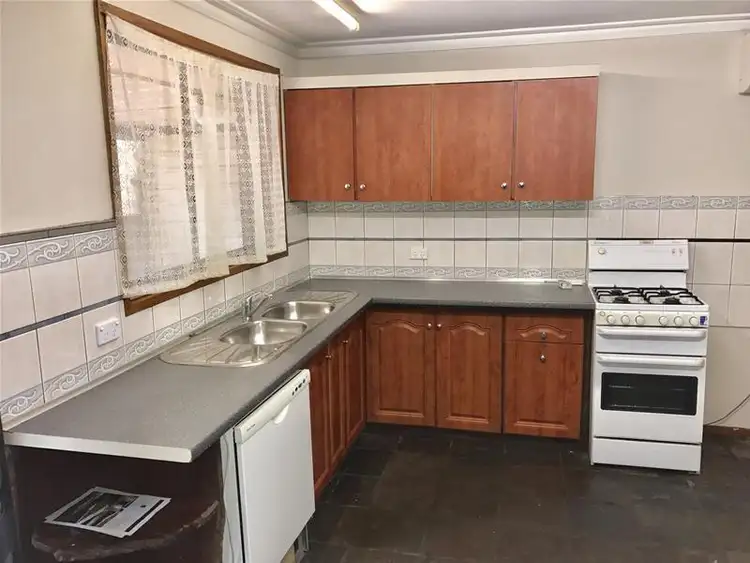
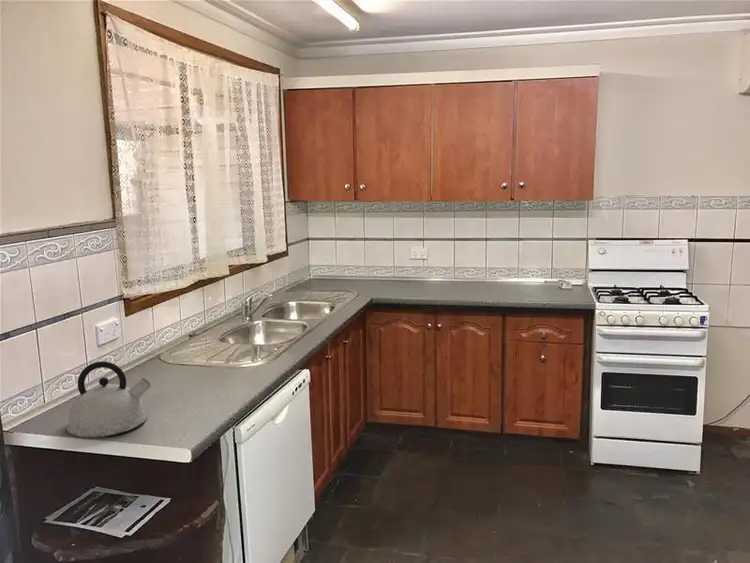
+ kettle [66,360,152,438]
